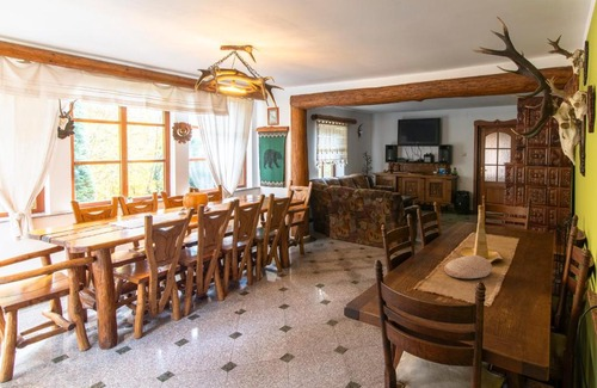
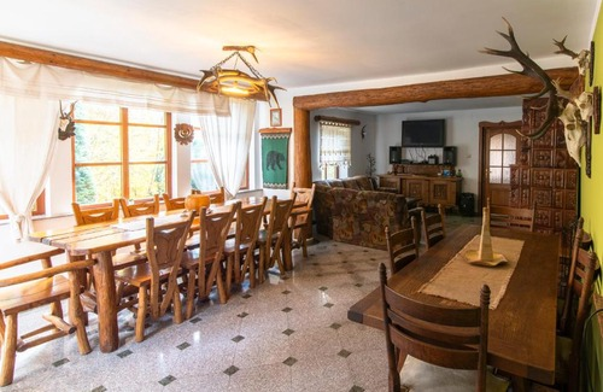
- wooden bowl [443,254,493,279]
